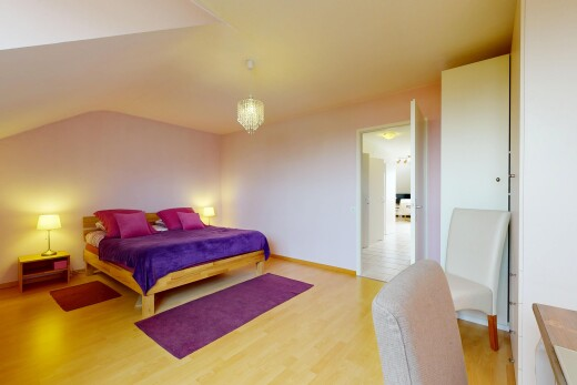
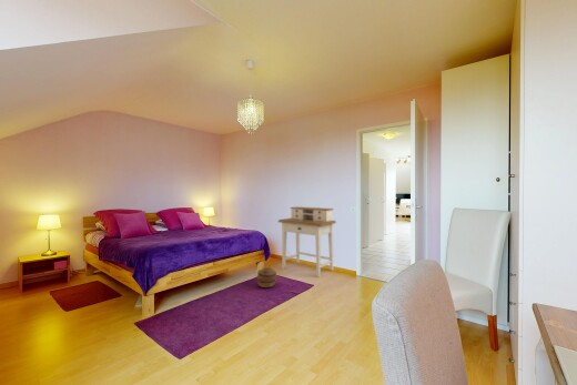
+ desk [277,205,337,278]
+ basket [256,266,277,288]
